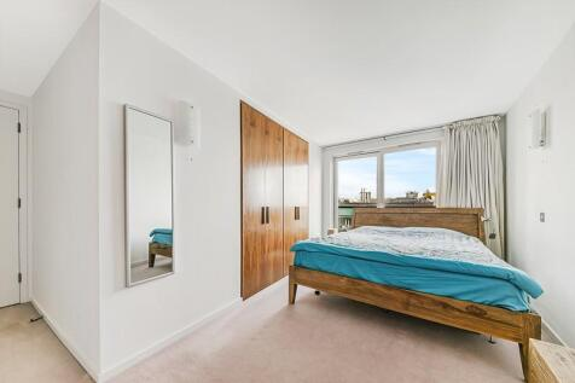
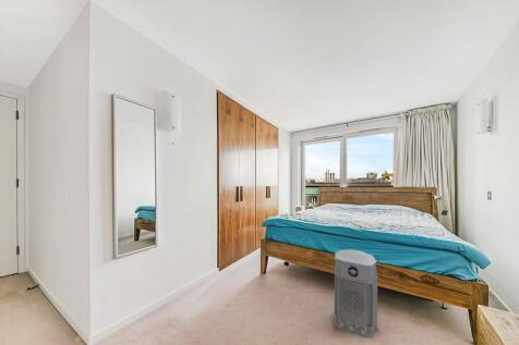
+ air purifier [334,248,378,340]
